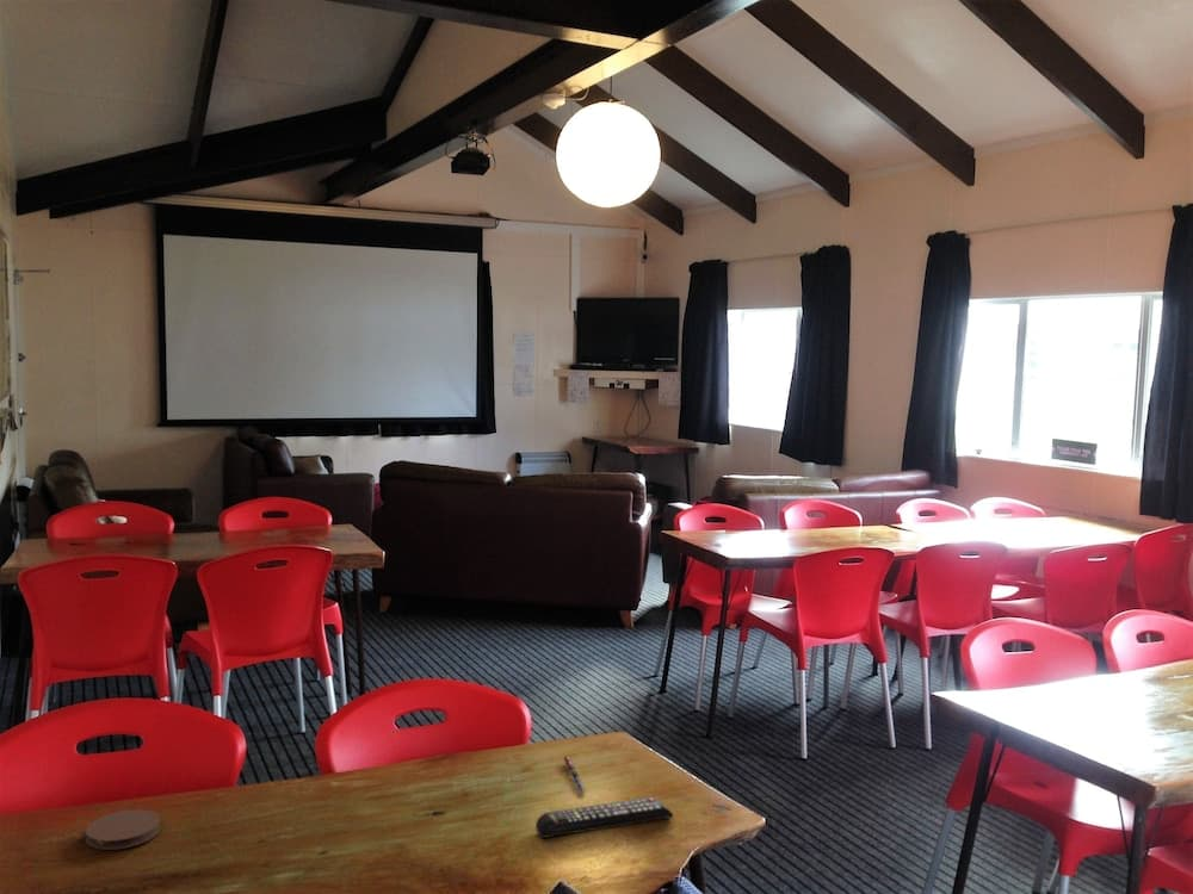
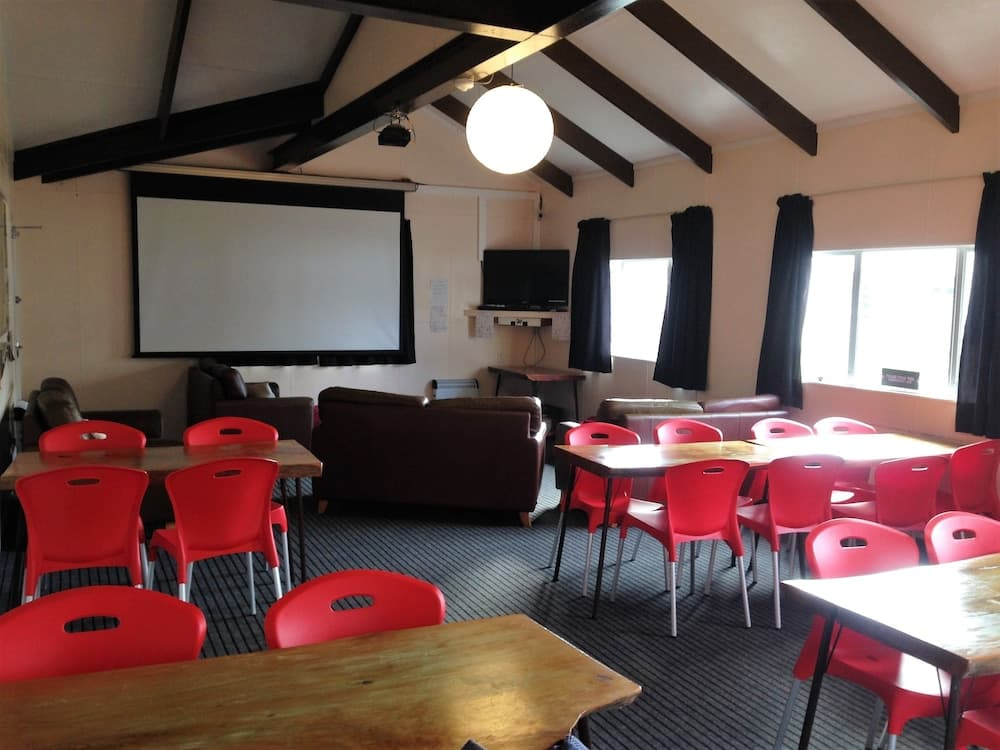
- remote control [534,796,674,839]
- pen [562,755,588,795]
- coaster [85,808,161,851]
